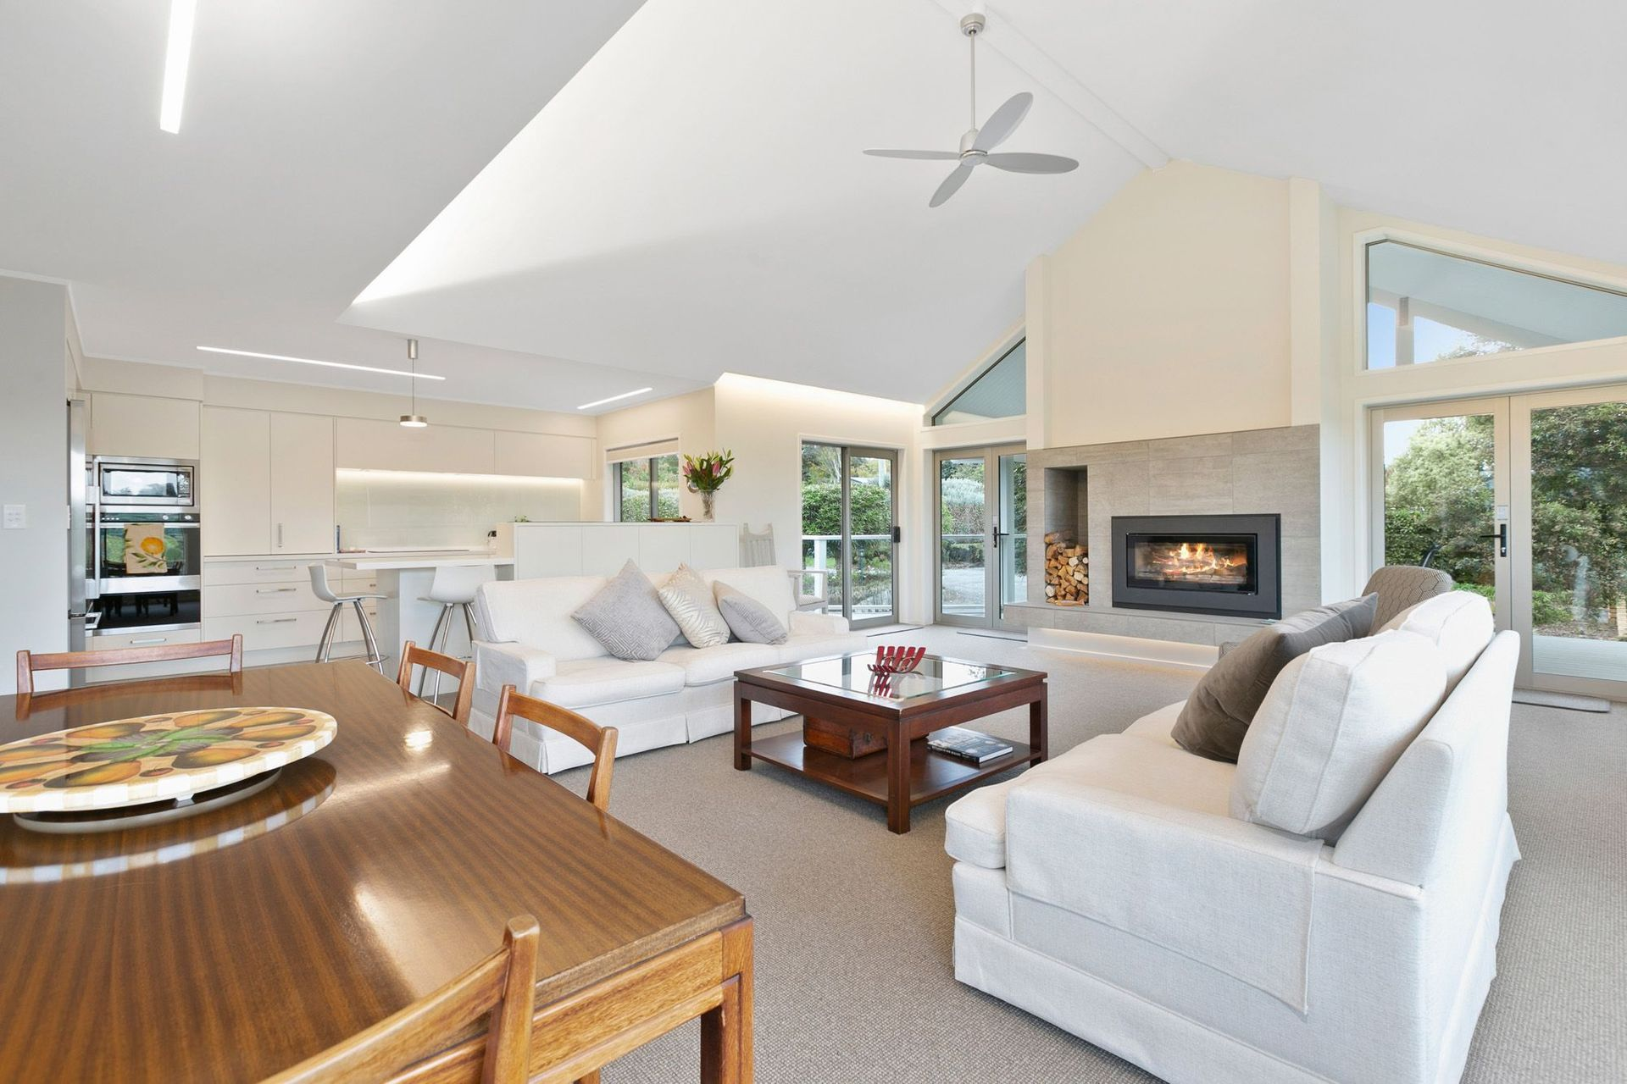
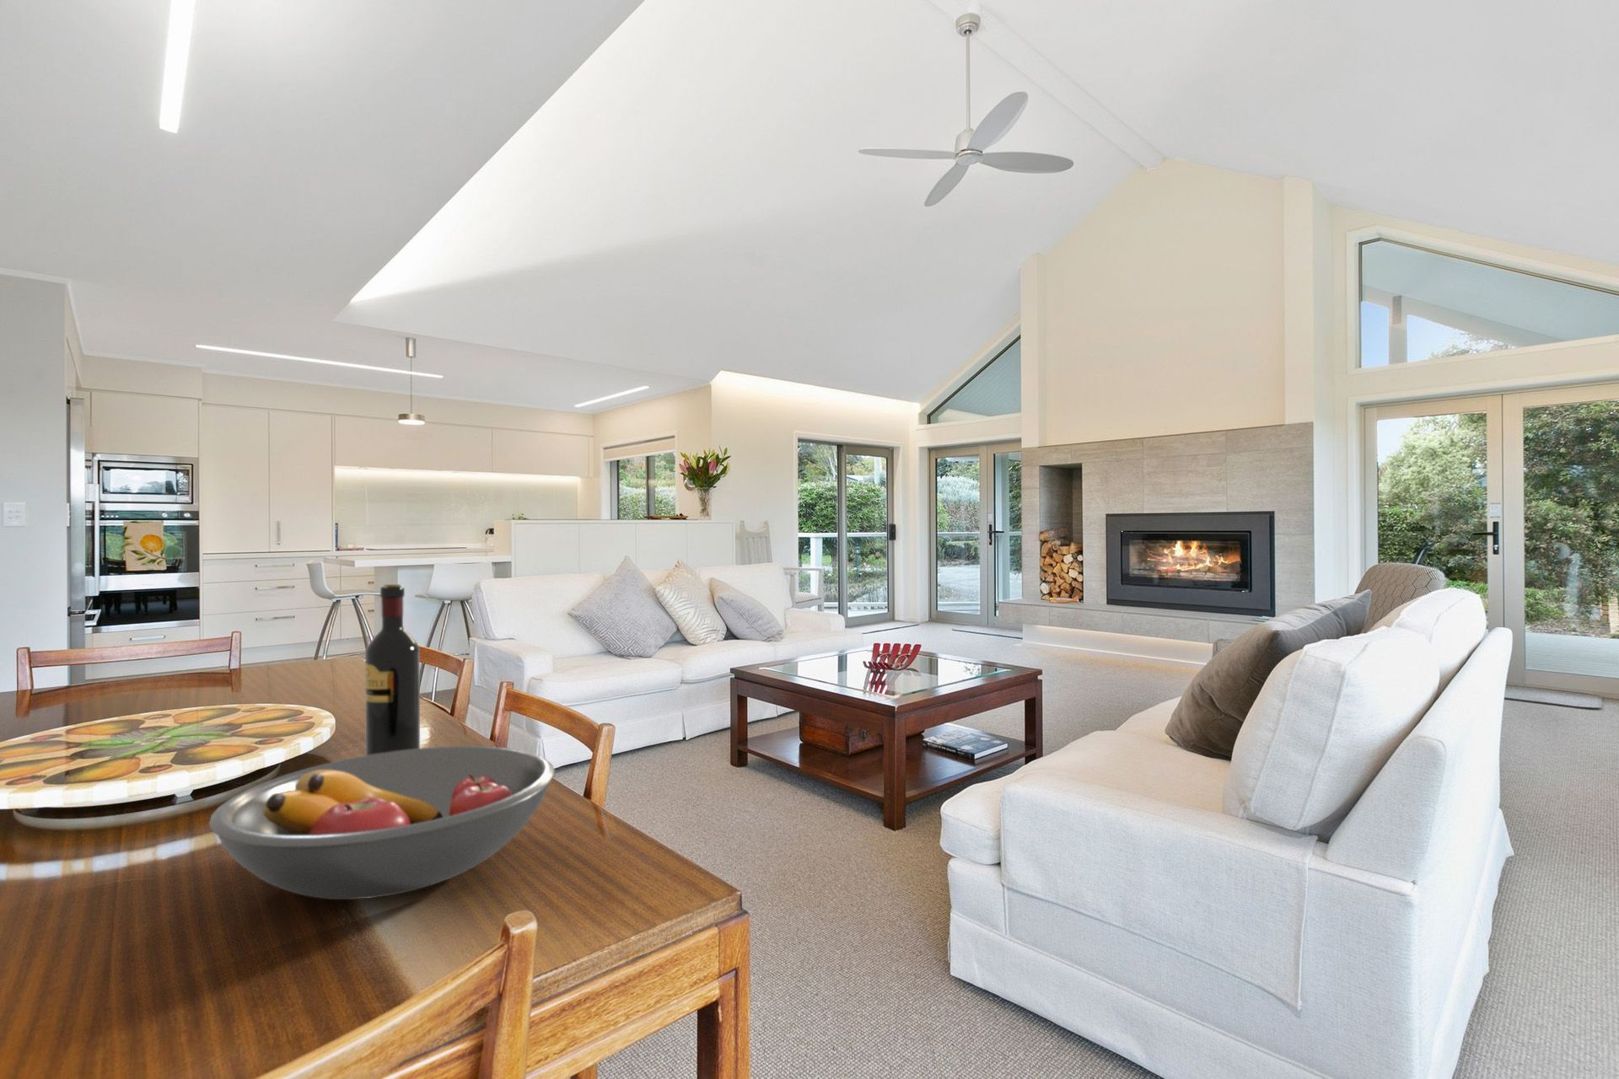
+ fruit bowl [208,745,555,901]
+ wine bottle [364,583,420,755]
